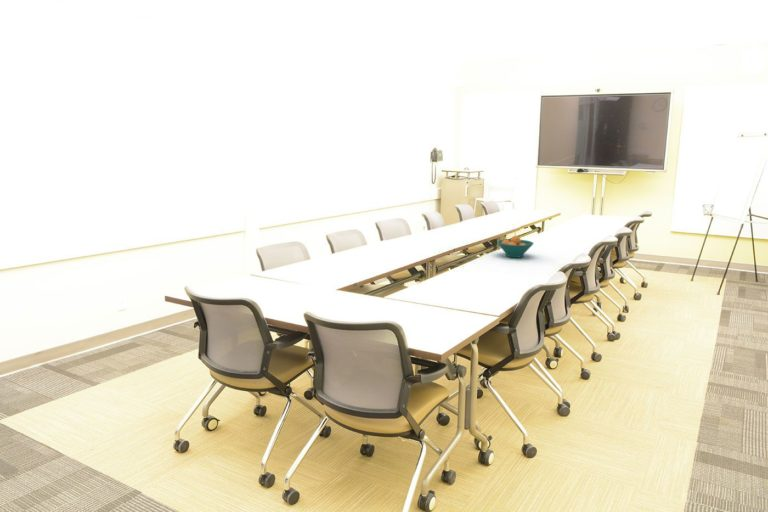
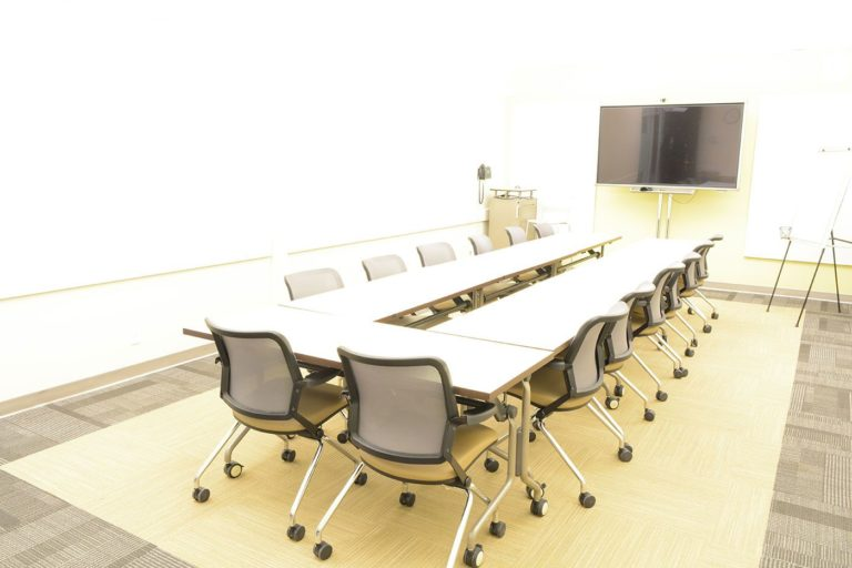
- fruit bowl [496,235,535,259]
